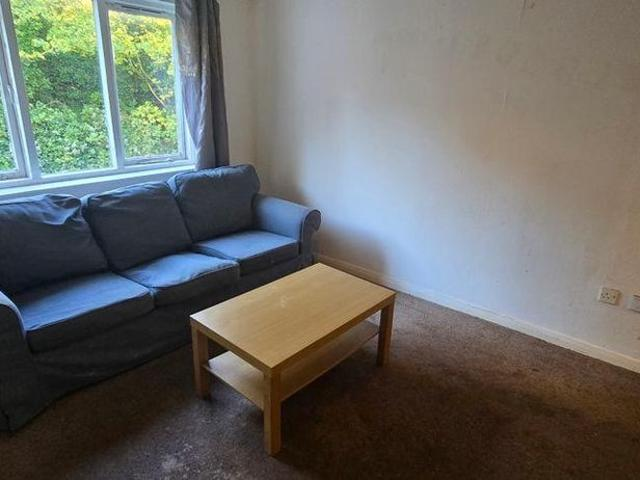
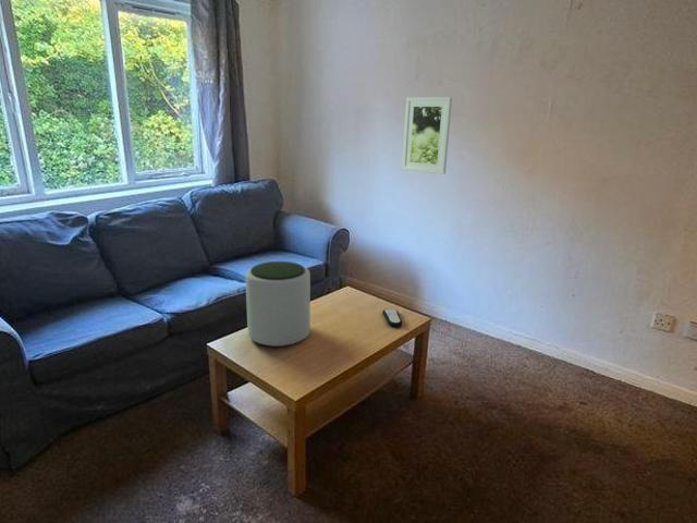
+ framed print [401,96,453,175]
+ remote control [381,308,403,328]
+ plant pot [244,260,311,348]
